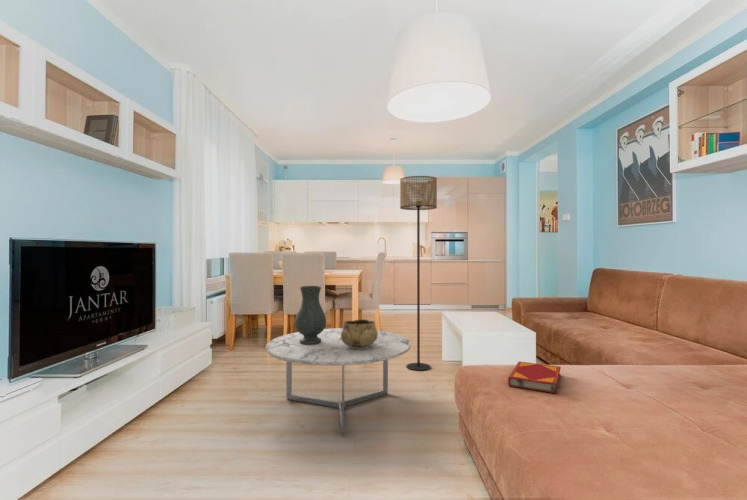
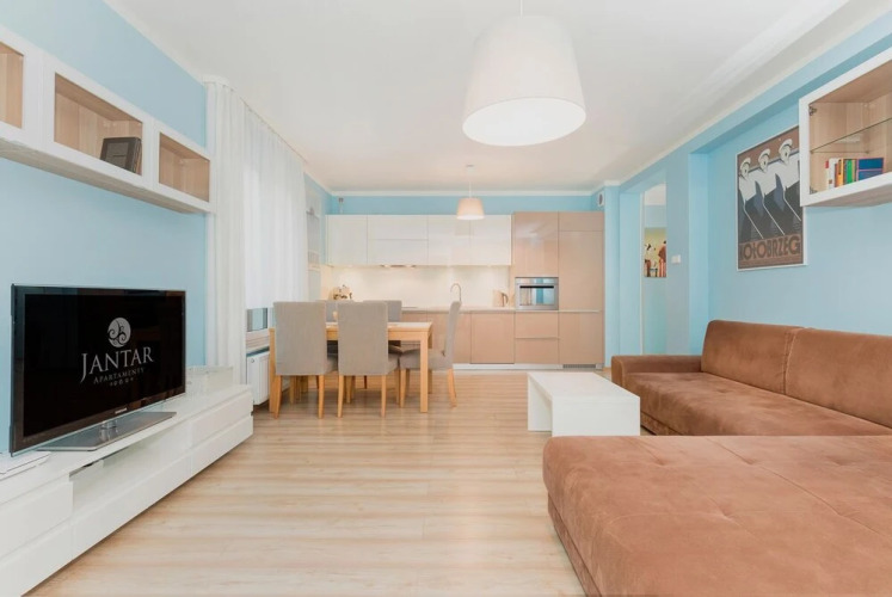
- decorative bowl [341,318,378,349]
- hardback book [507,361,562,394]
- vase [294,285,327,345]
- coffee table [265,327,412,438]
- floor lamp [399,175,438,372]
